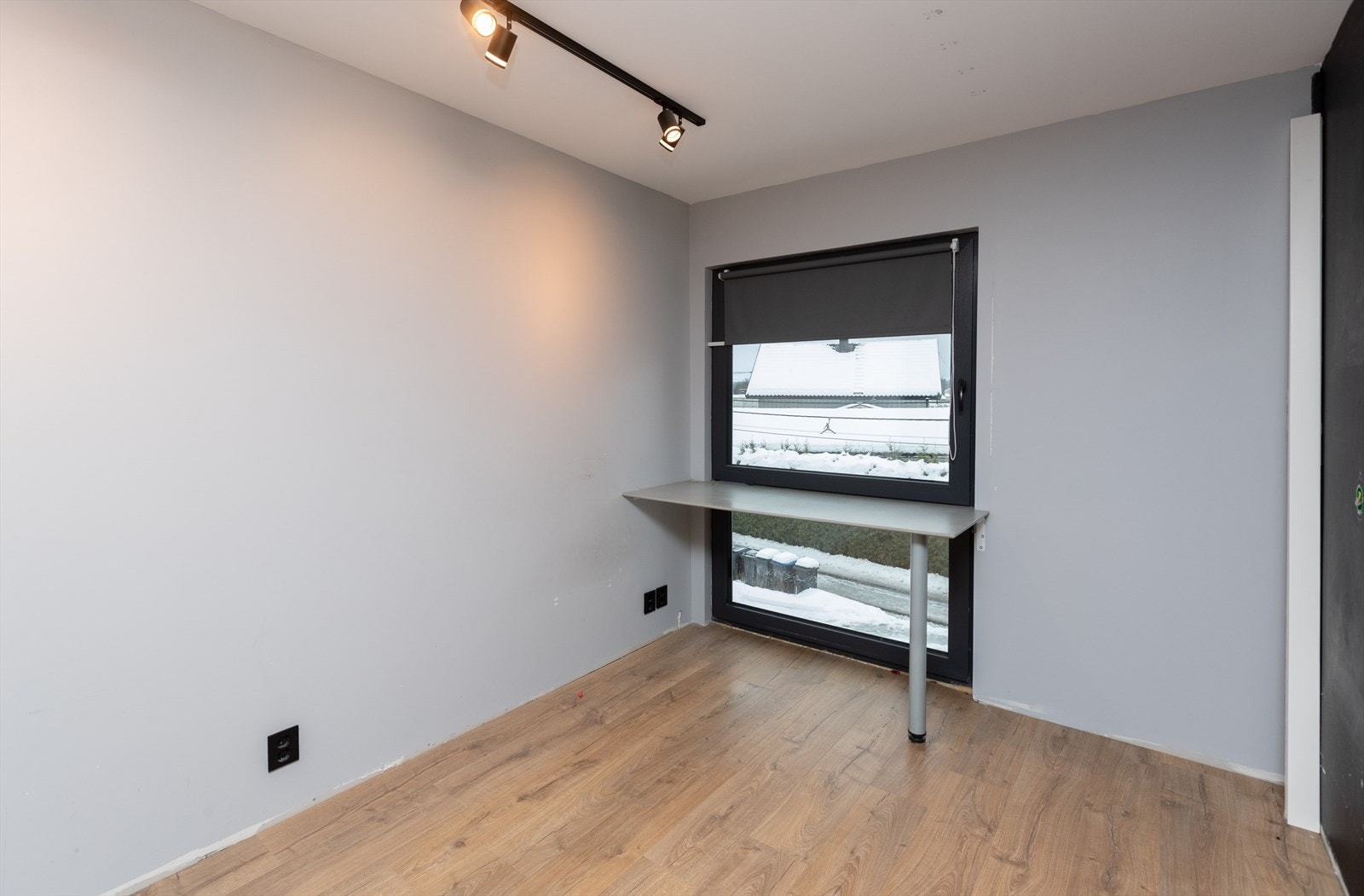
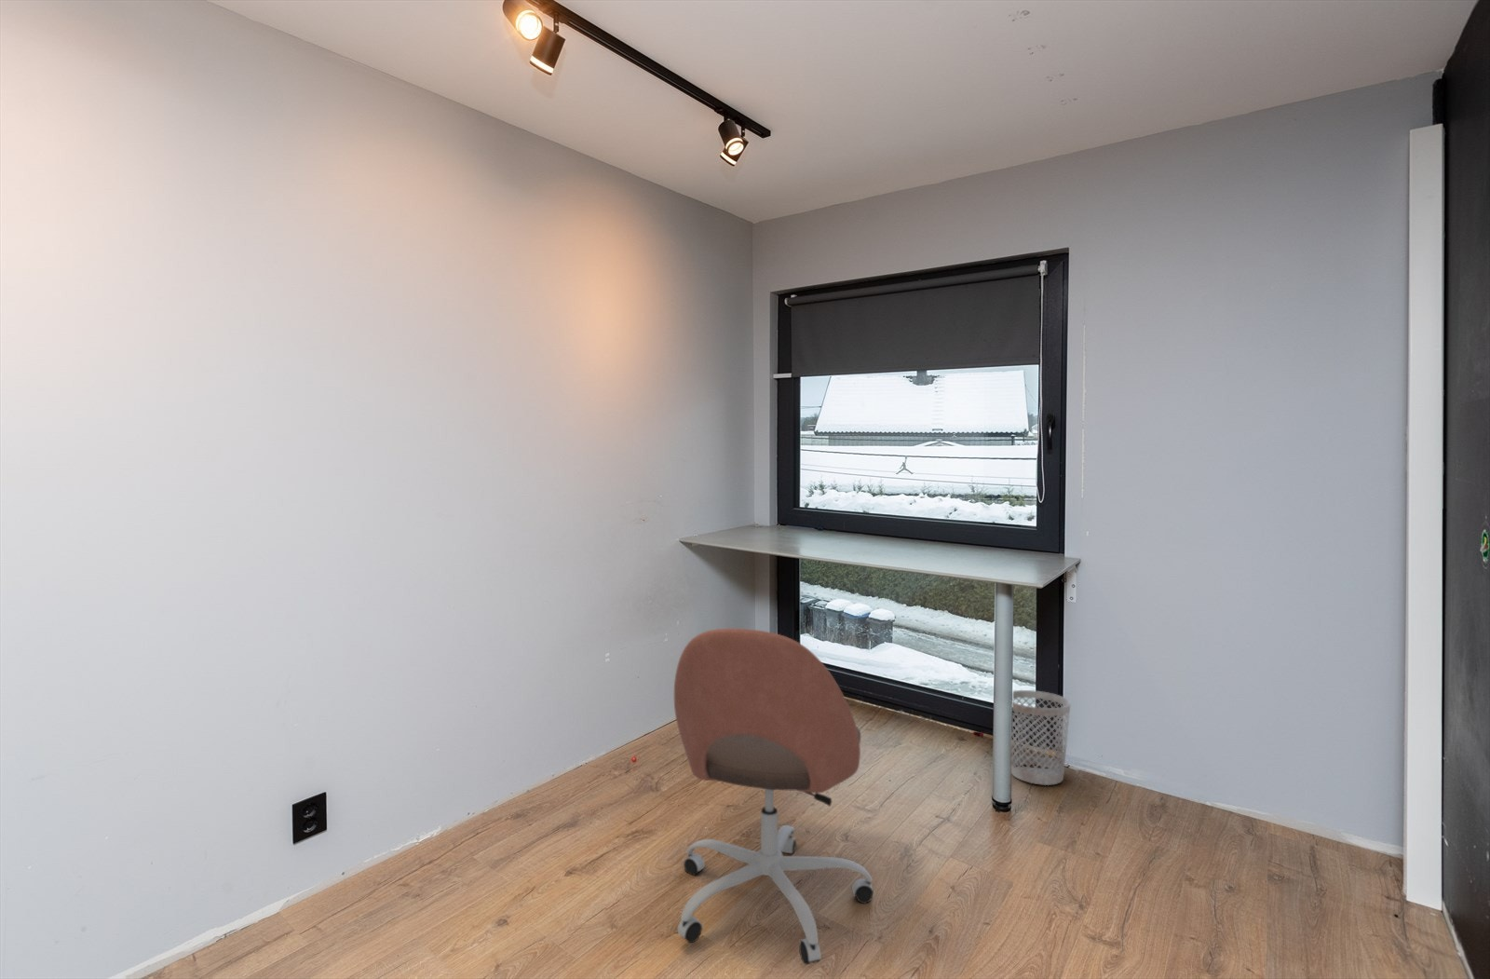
+ wastebasket [1010,689,1072,787]
+ office chair [673,628,875,966]
